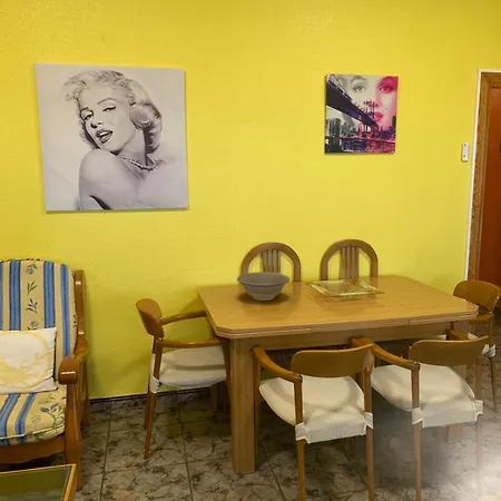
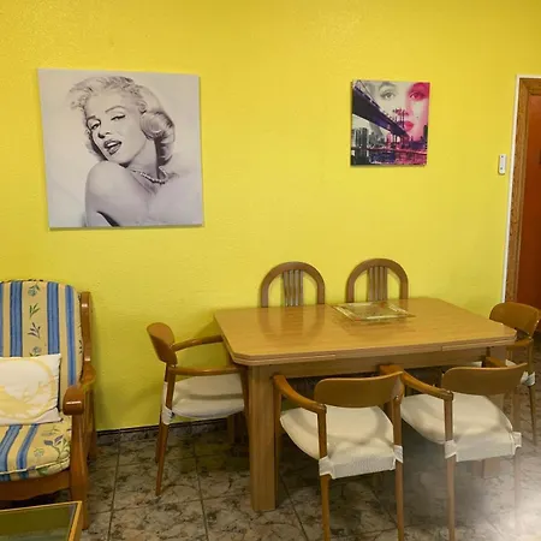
- bowl [236,271,291,302]
